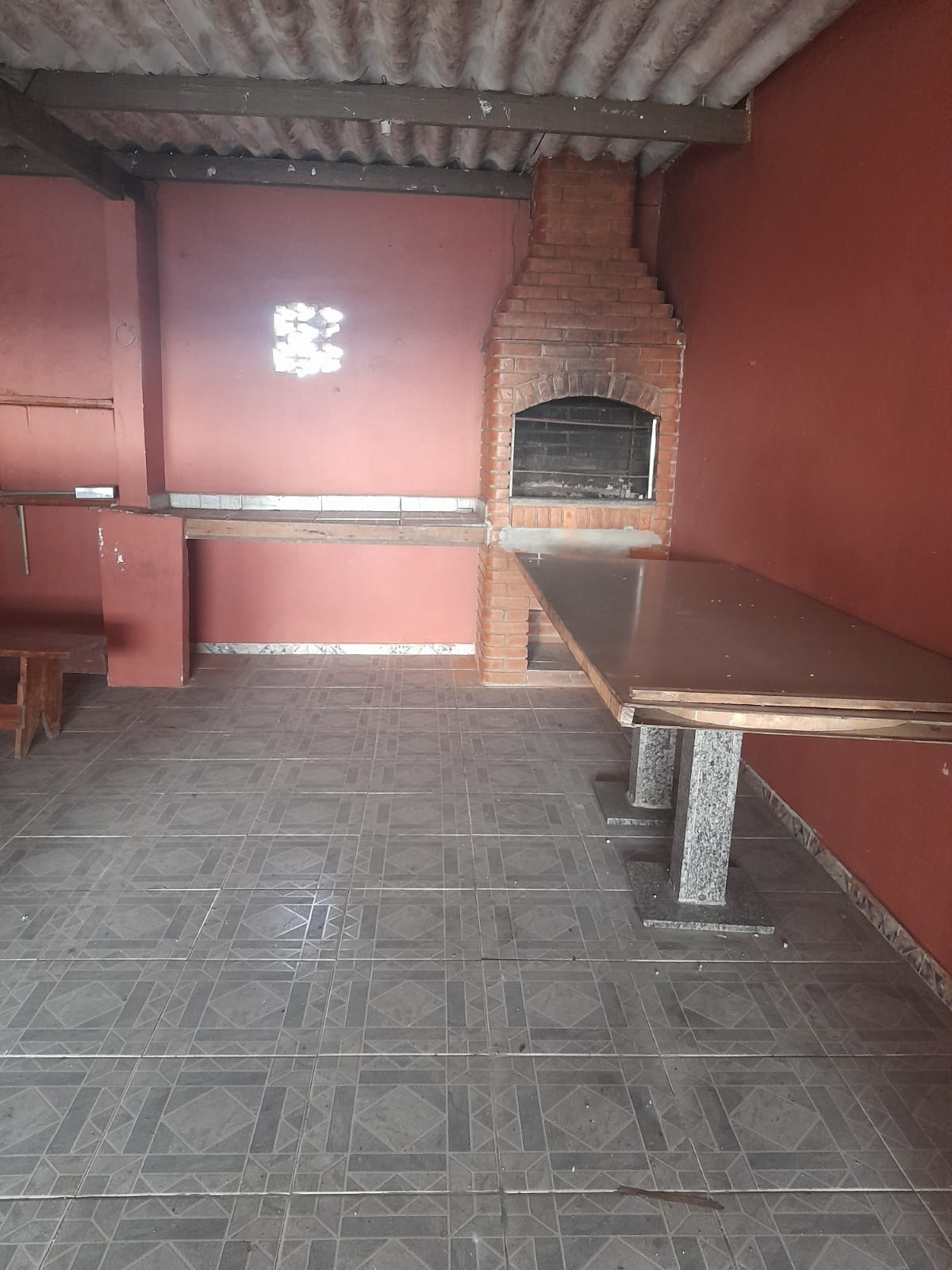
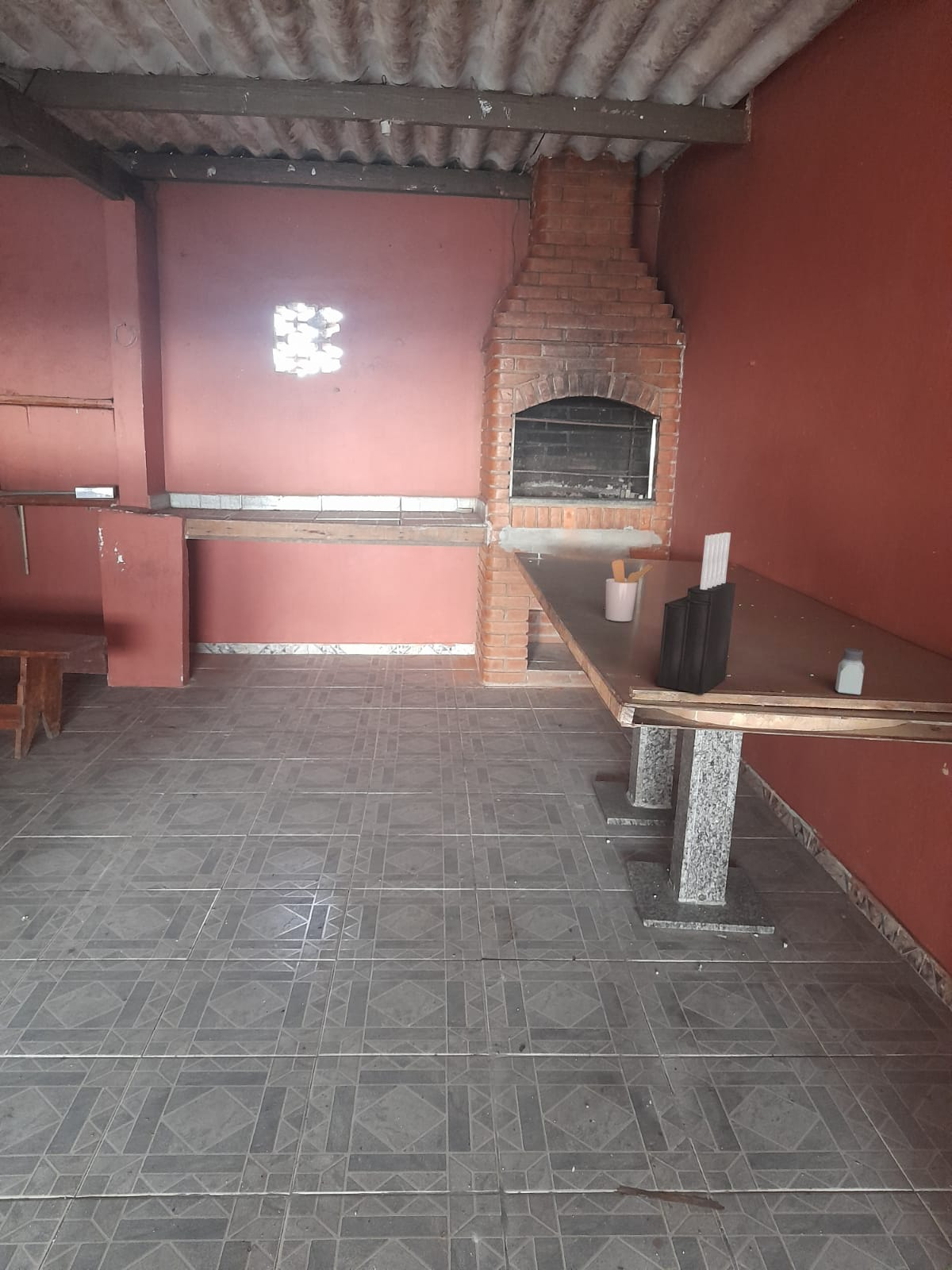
+ saltshaker [835,648,866,696]
+ utensil holder [605,559,653,622]
+ knife block [657,532,736,695]
